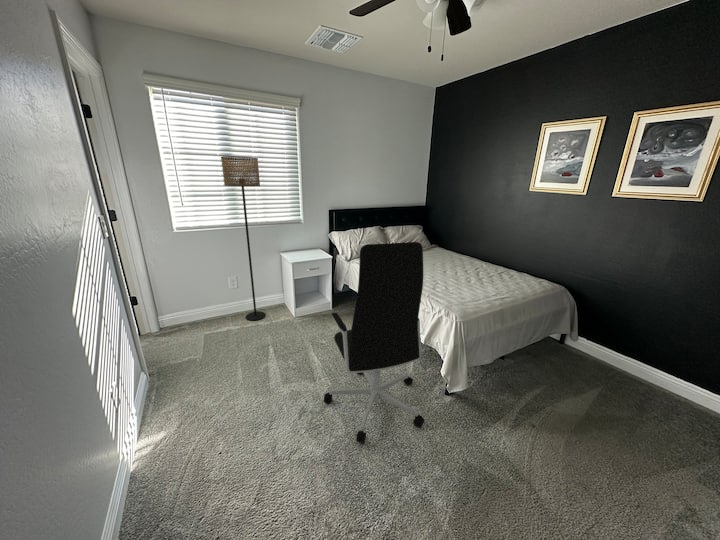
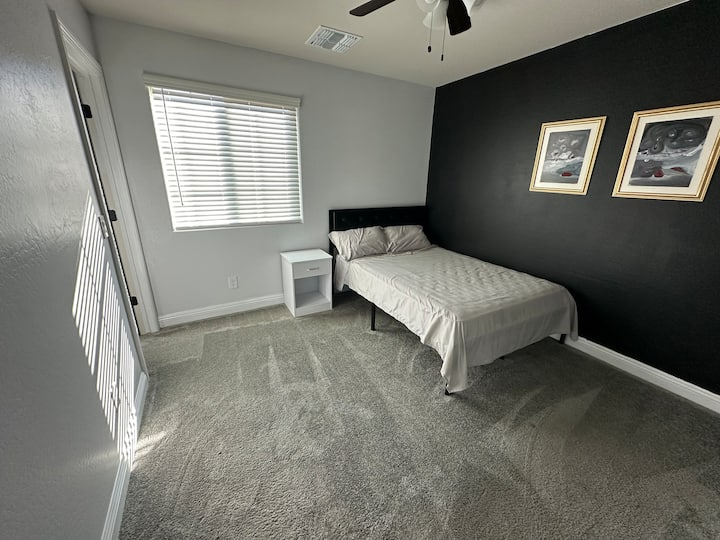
- floor lamp [220,155,267,322]
- office chair [323,241,425,445]
